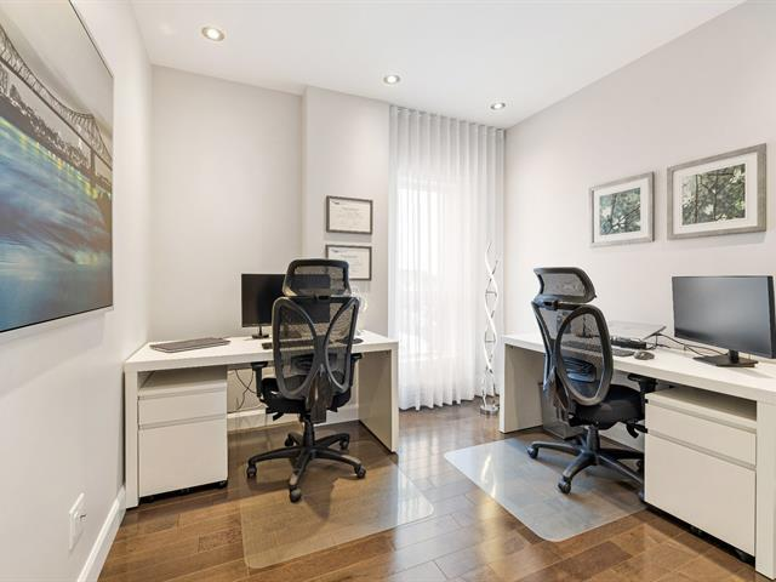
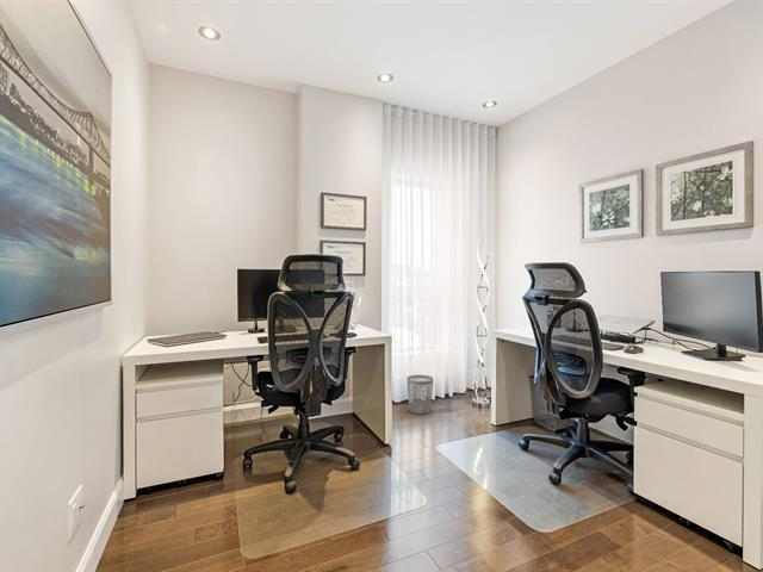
+ wastebasket [405,374,434,415]
